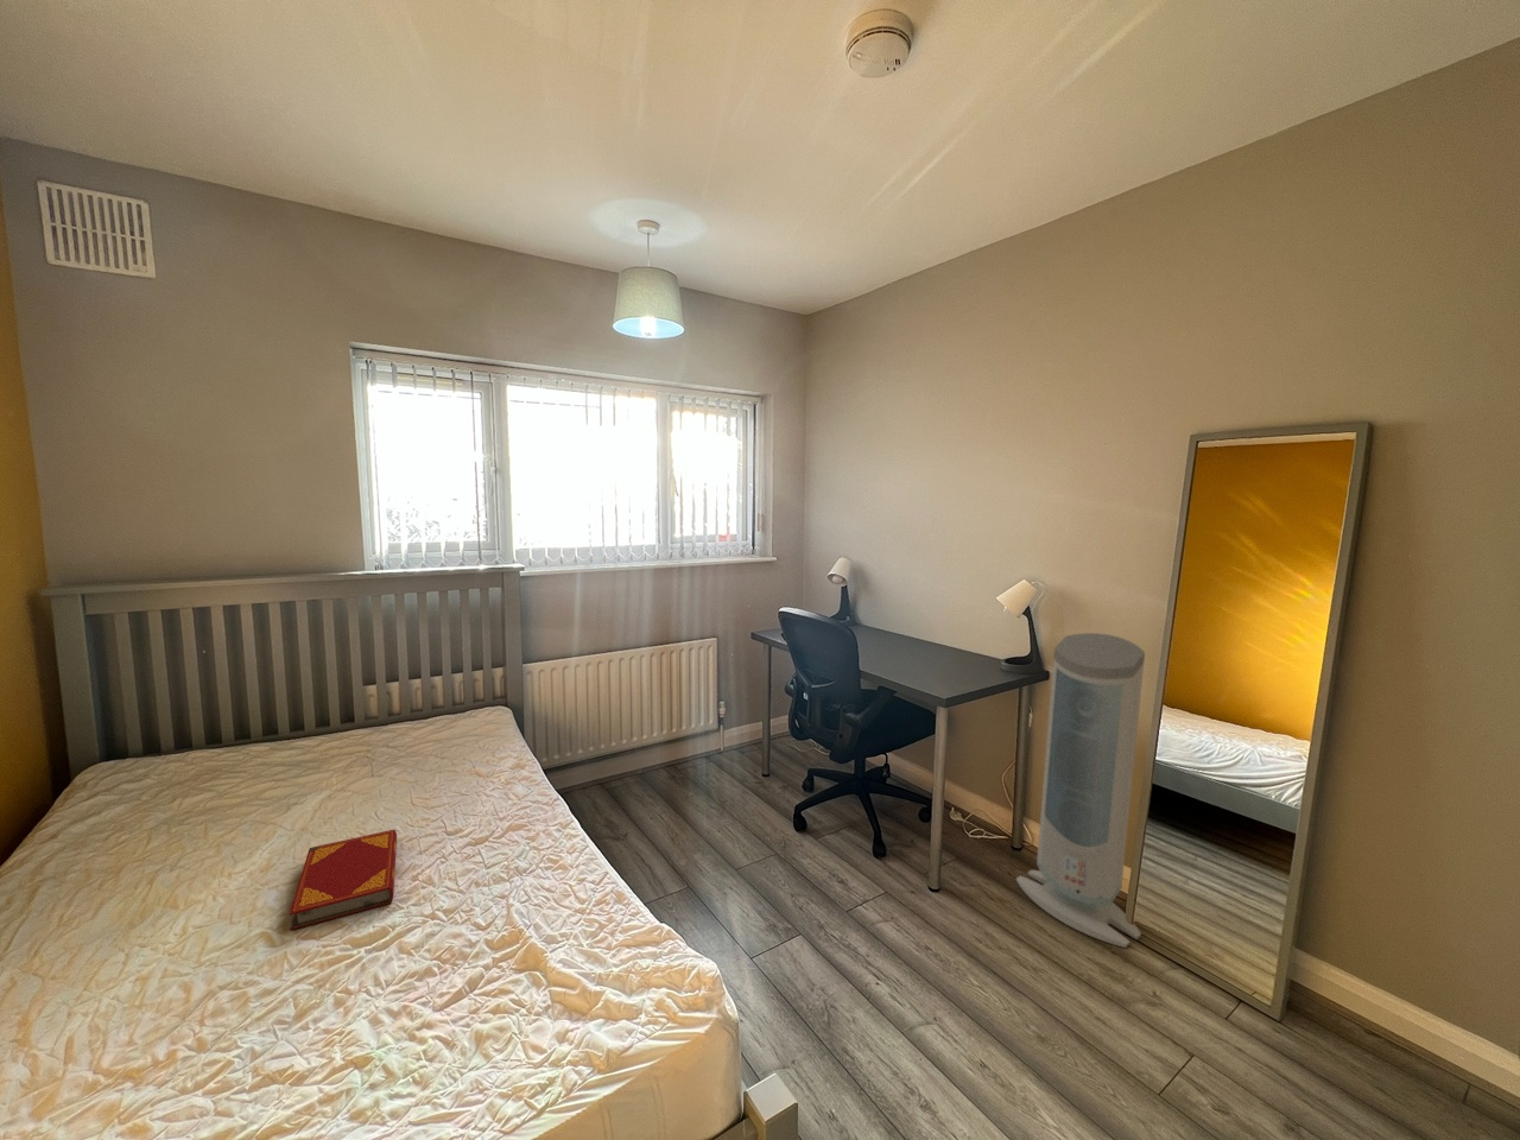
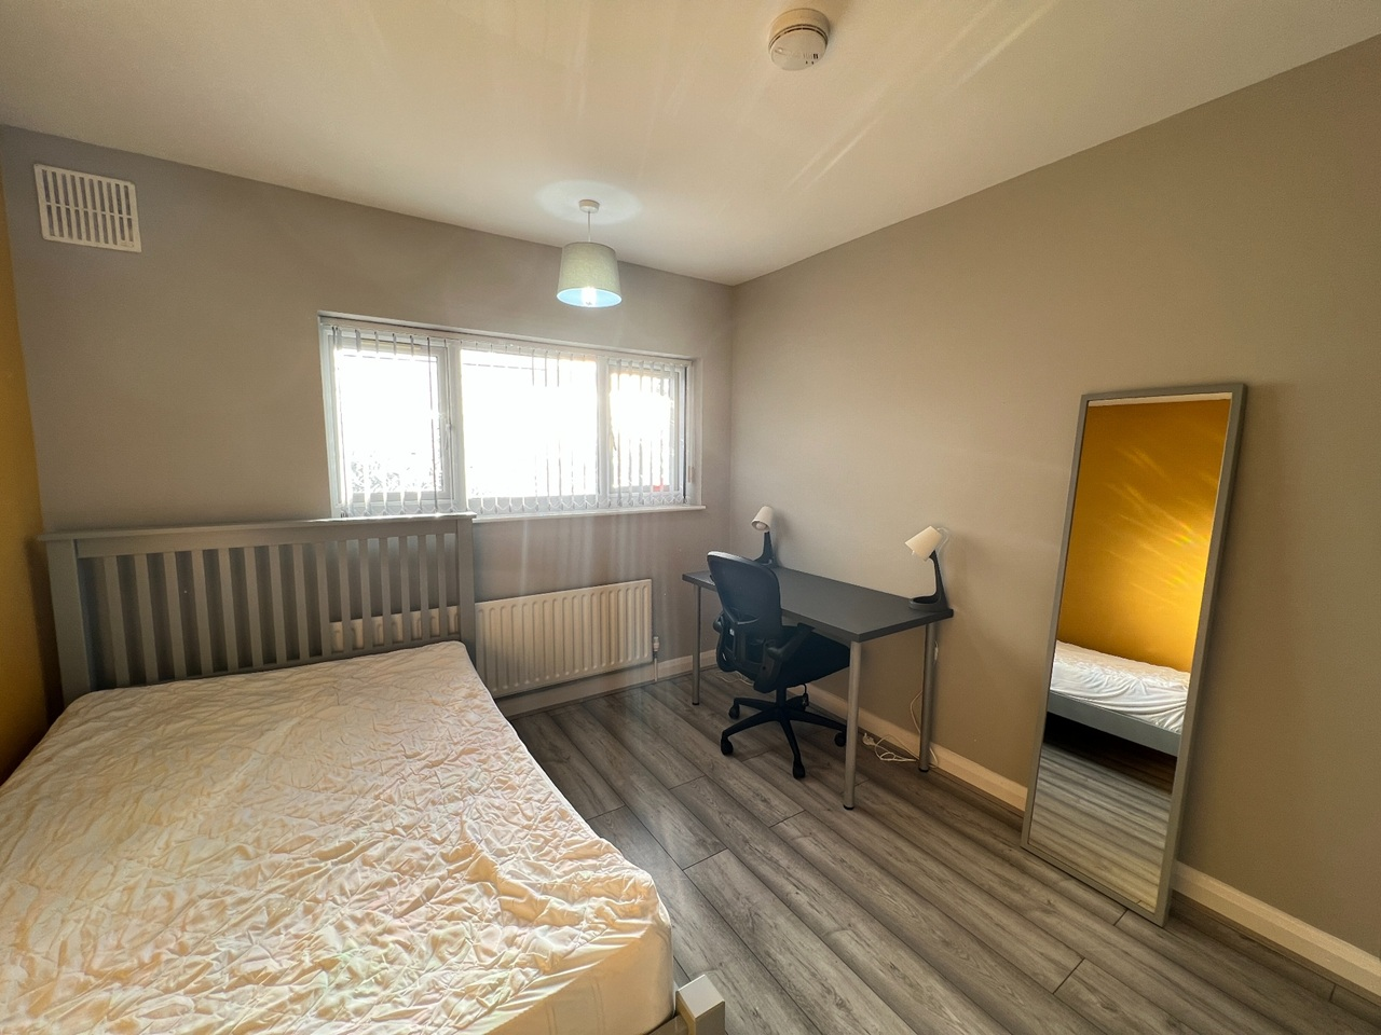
- air purifier [1015,632,1145,948]
- hardback book [288,829,397,930]
